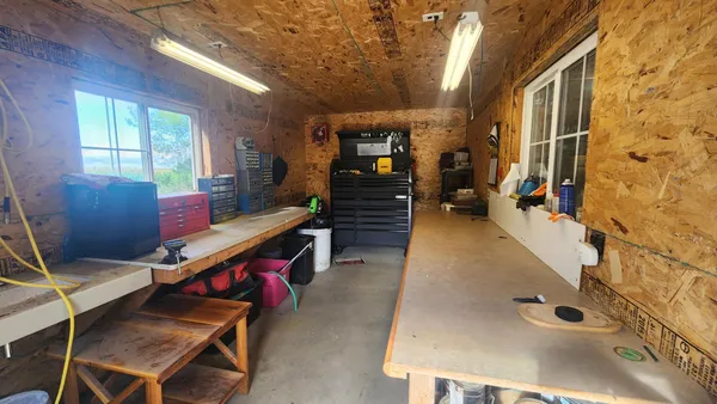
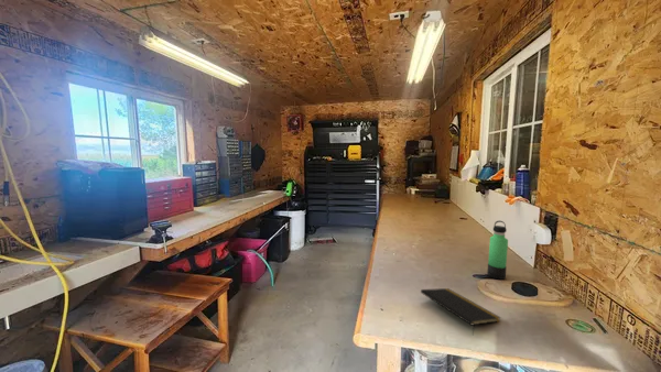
+ thermos bottle [486,220,509,281]
+ notepad [420,287,502,336]
